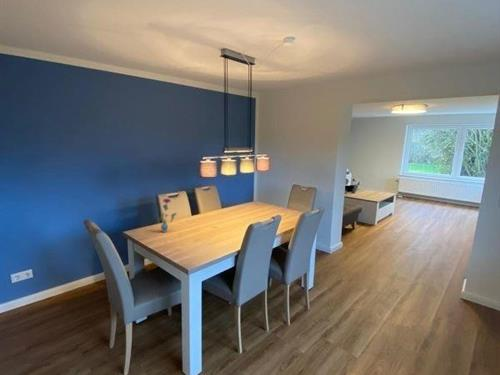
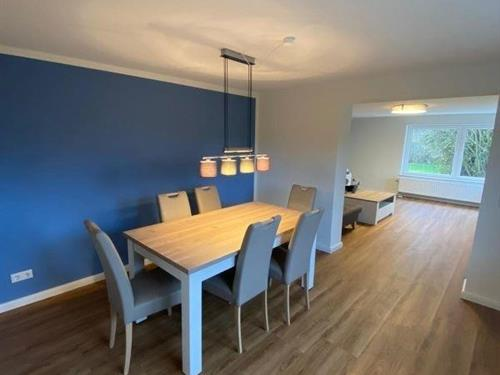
- vase [157,197,178,233]
